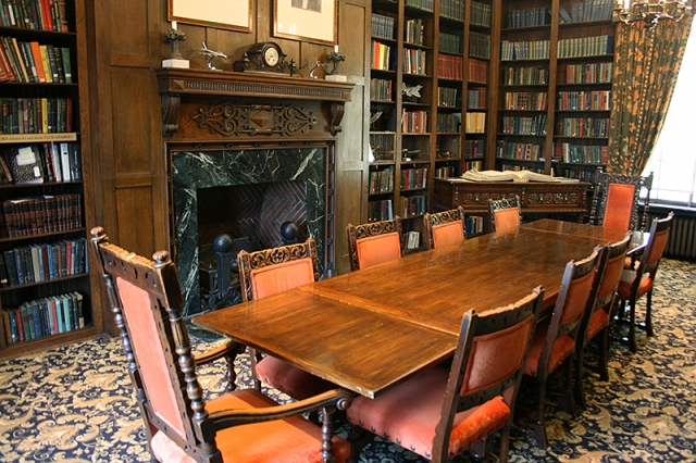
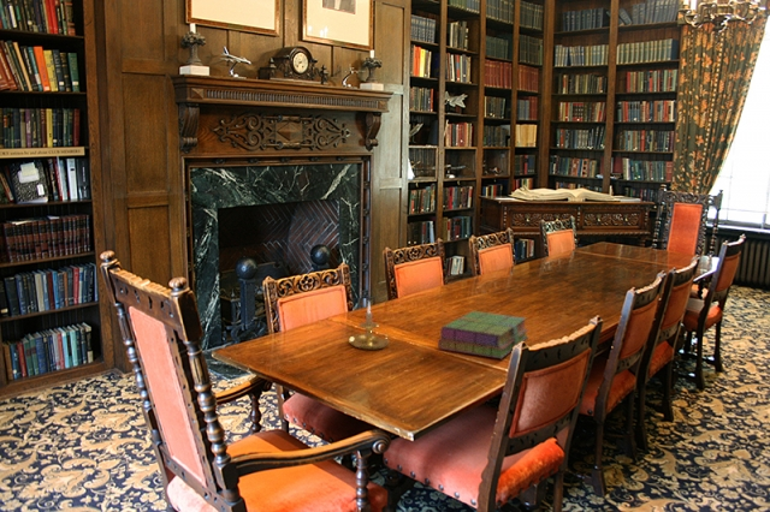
+ candle holder [348,299,390,351]
+ stack of books [437,310,529,359]
